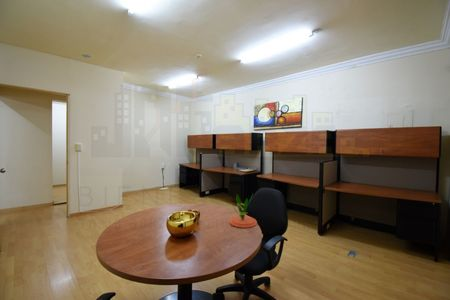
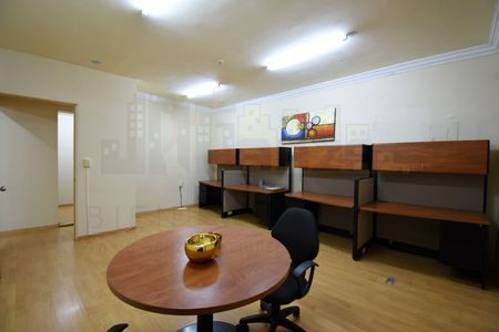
- plant [228,192,258,229]
